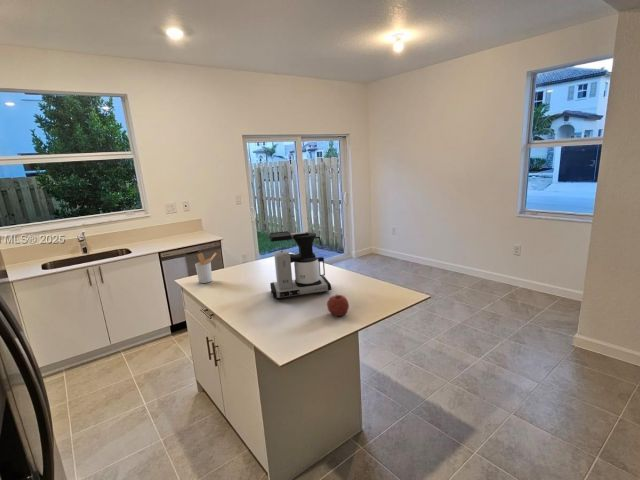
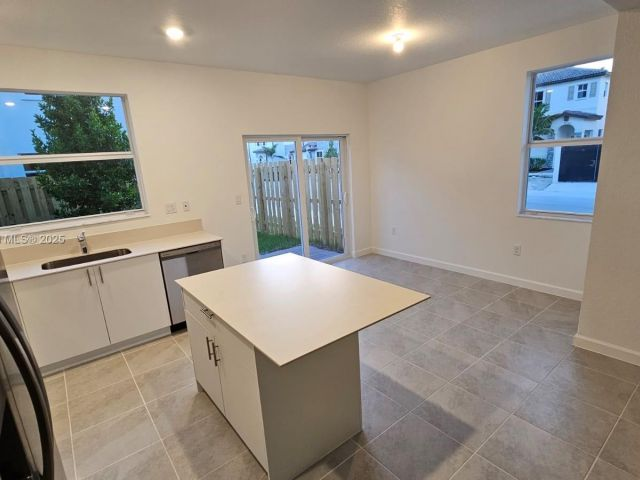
- fruit [326,294,350,317]
- utensil holder [194,252,218,284]
- coffee maker [268,230,332,300]
